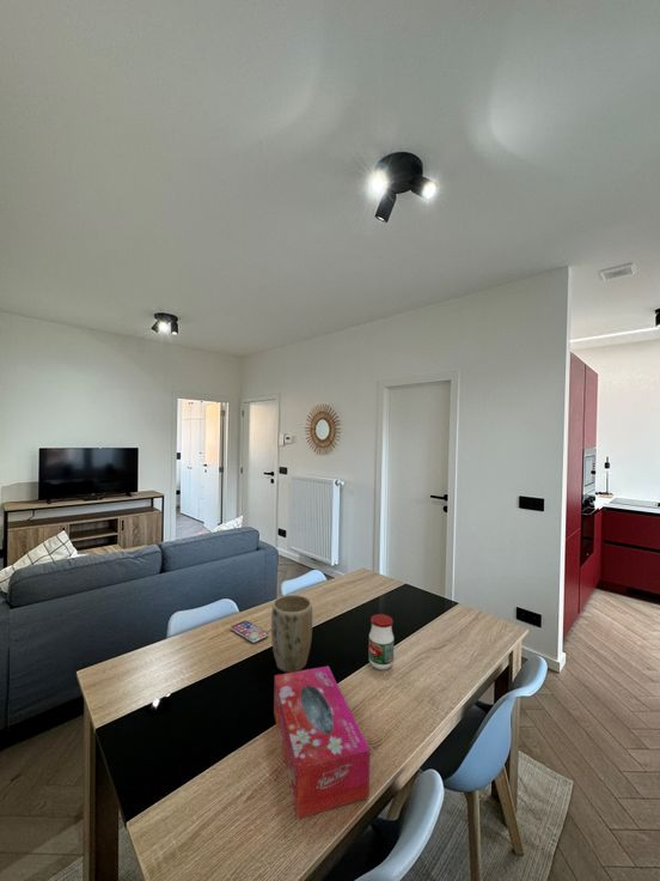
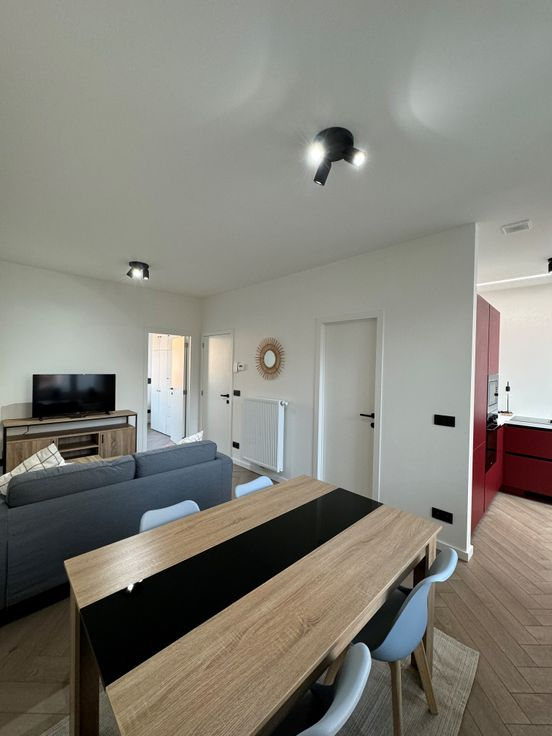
- jar [367,613,395,670]
- plant pot [270,594,313,673]
- smartphone [230,620,270,644]
- tissue box [273,664,371,820]
